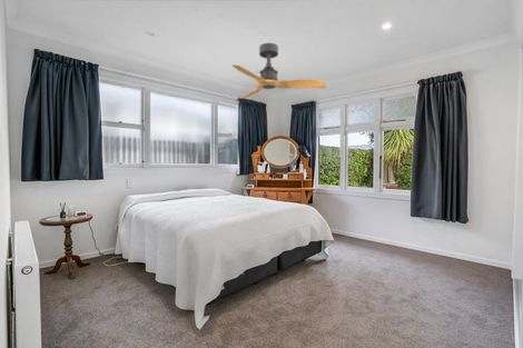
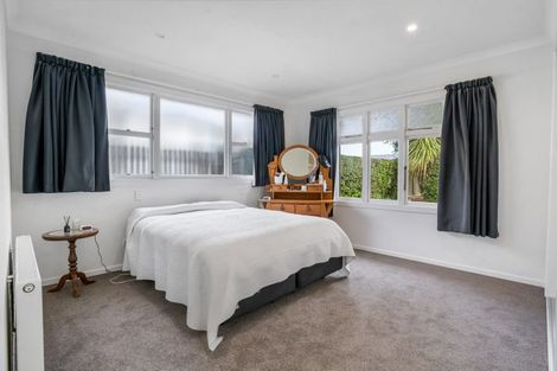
- ceiling fan [230,42,328,100]
